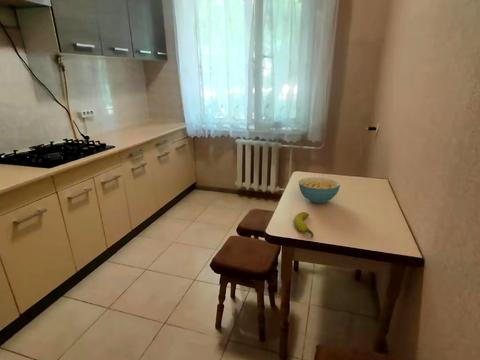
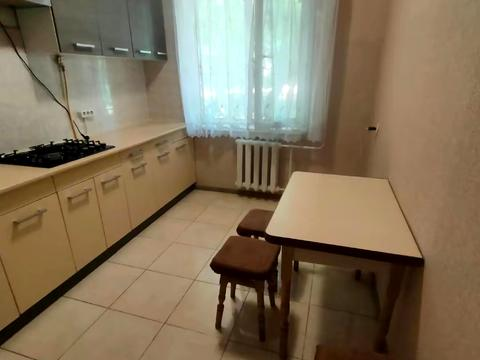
- banana [293,211,315,239]
- cereal bowl [298,176,341,204]
